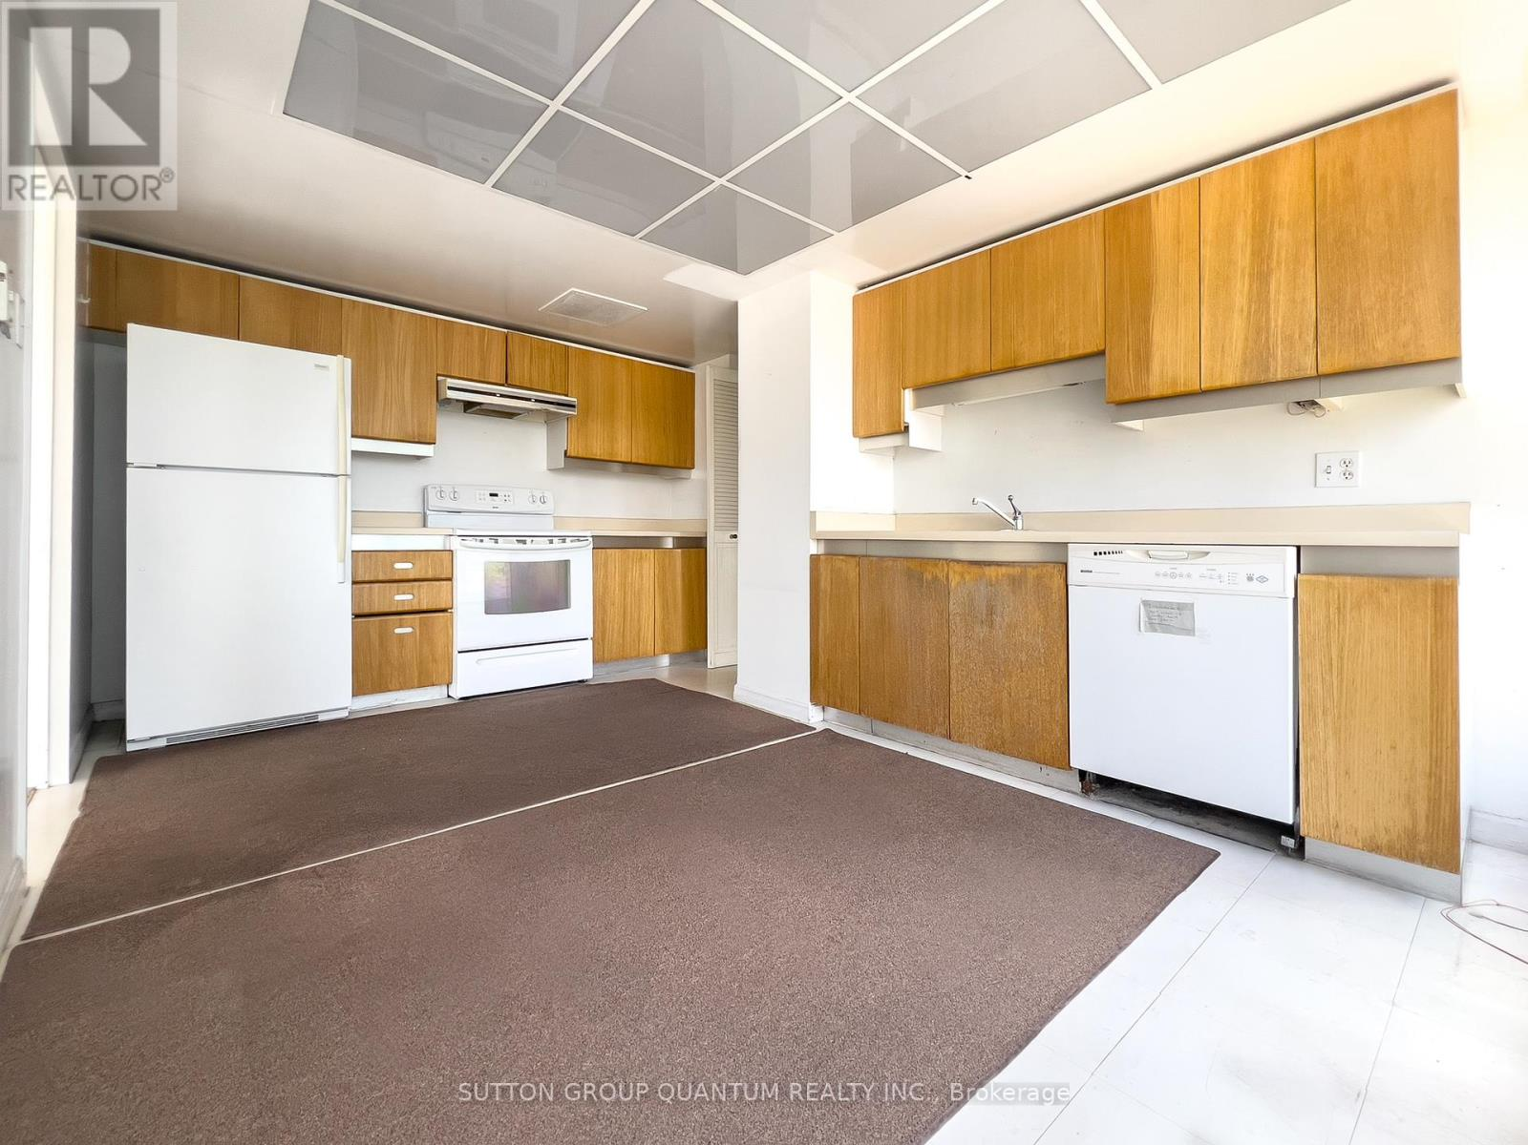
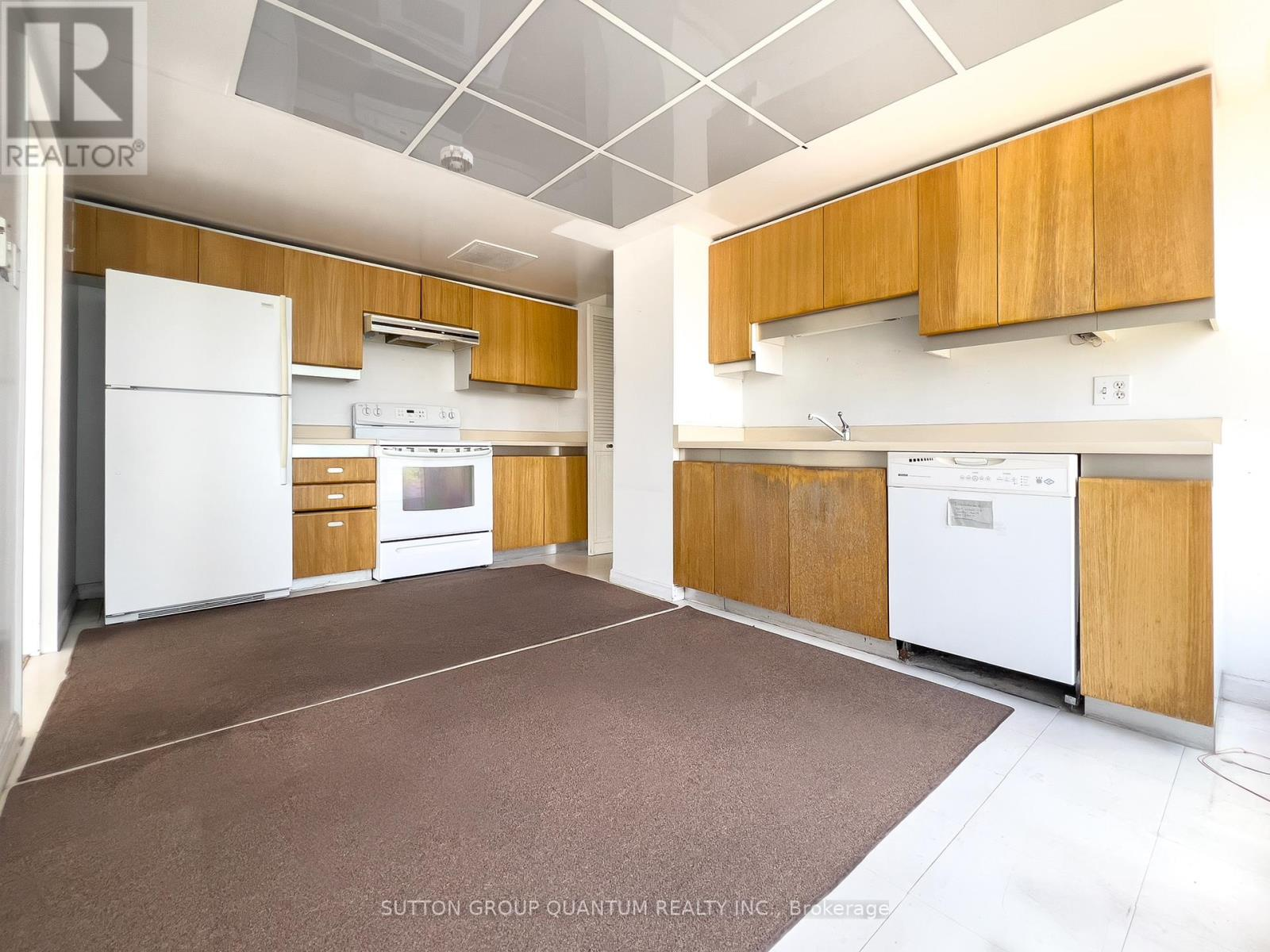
+ smoke detector [440,144,474,174]
